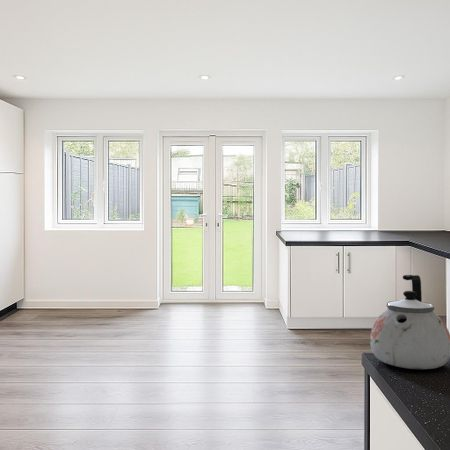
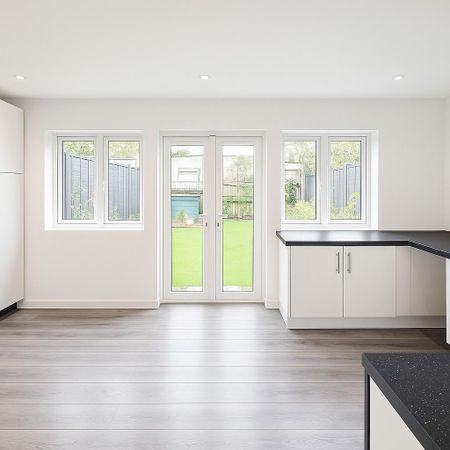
- kettle [369,274,450,370]
